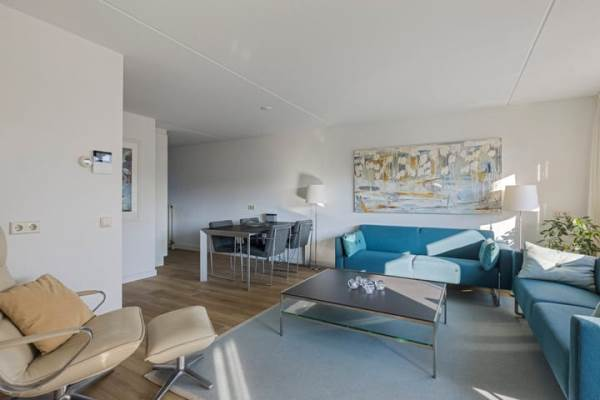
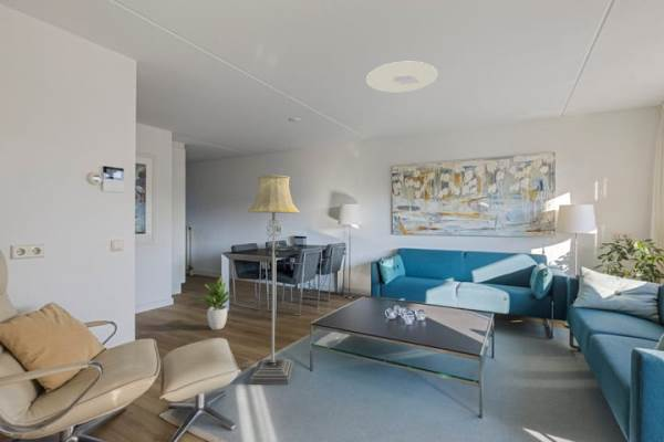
+ floor lamp [246,175,300,386]
+ potted plant [198,275,236,330]
+ ceiling light [365,61,438,93]
